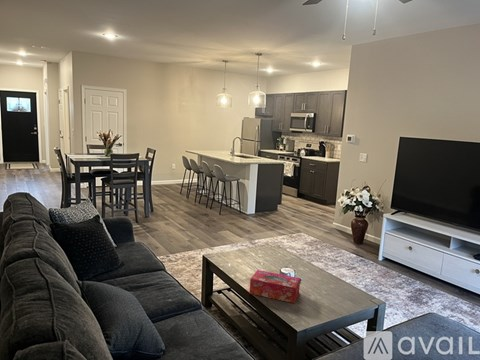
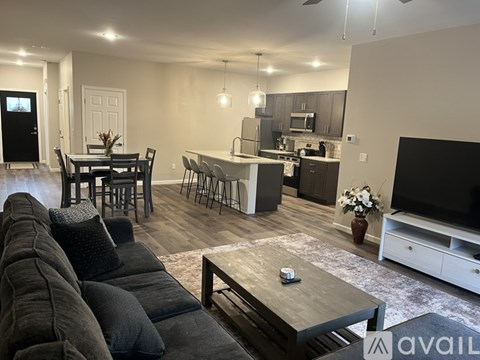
- tissue box [249,269,301,304]
